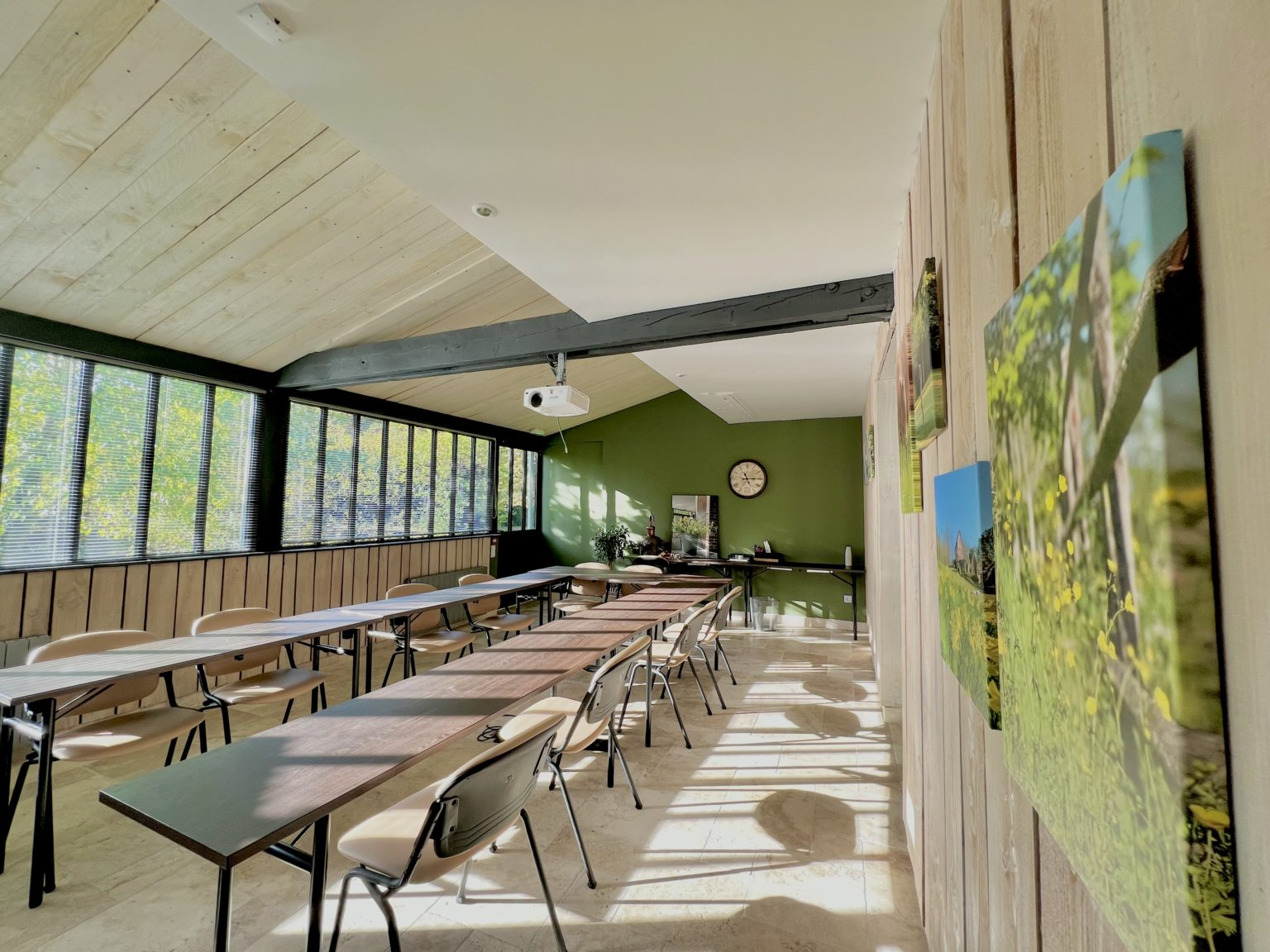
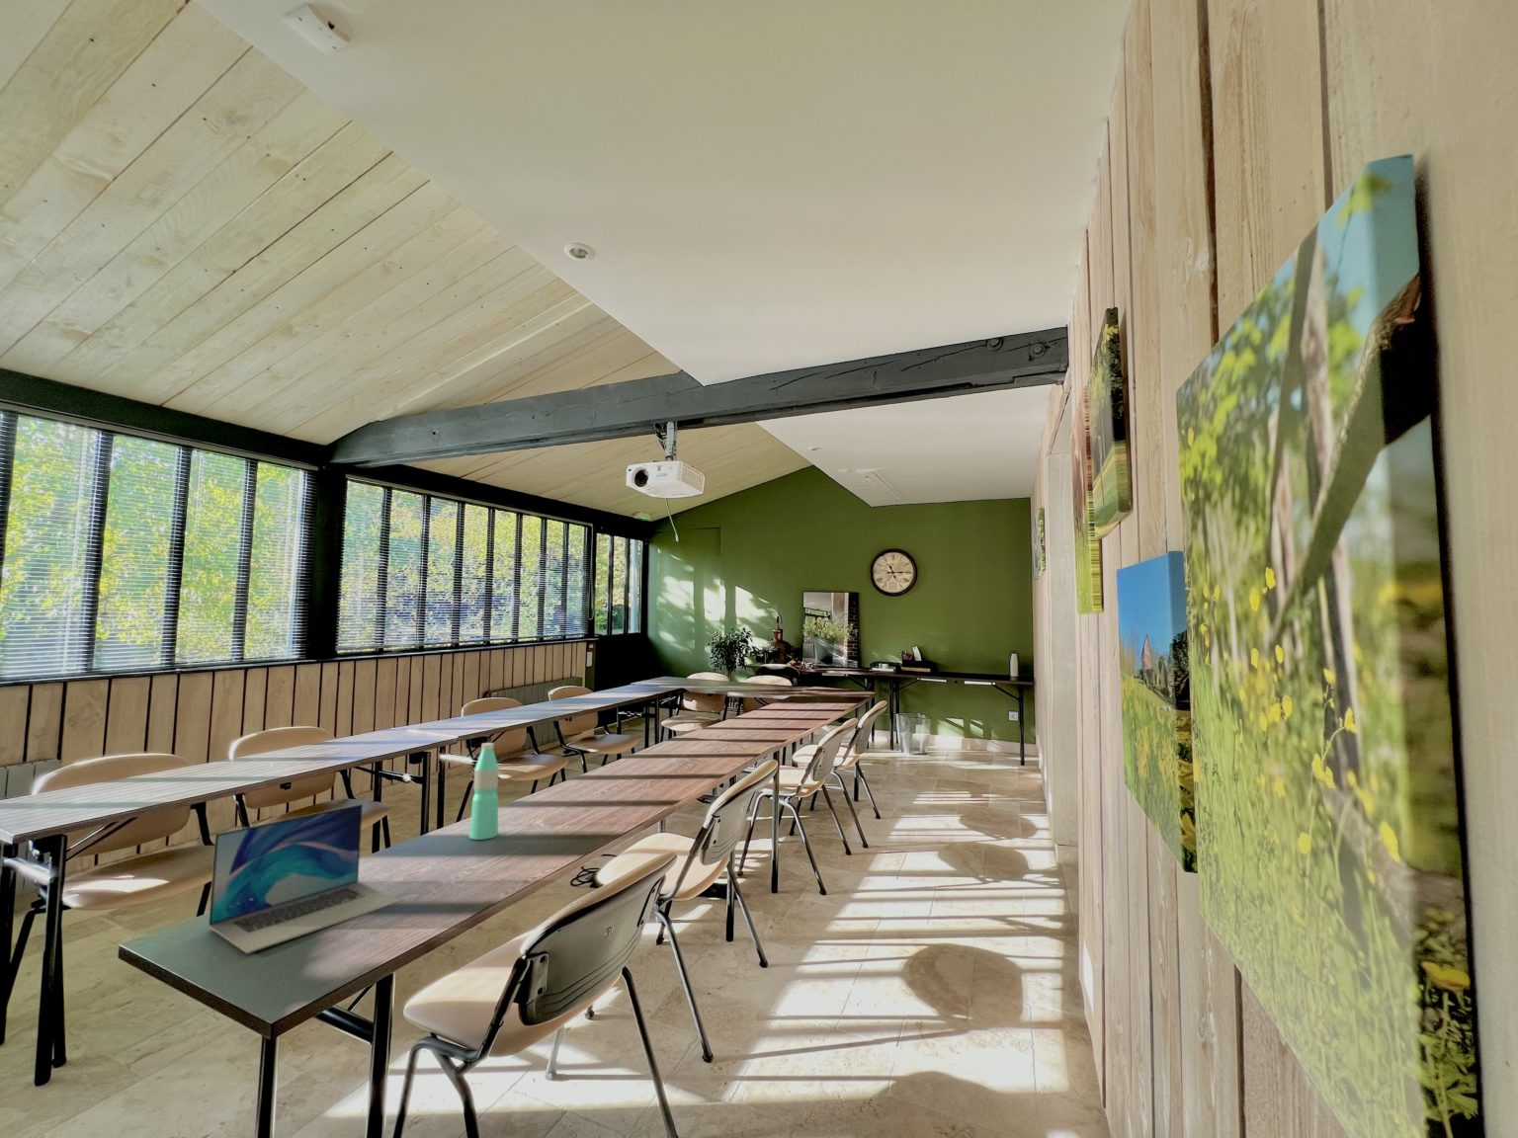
+ water bottle [469,742,500,840]
+ laptop [208,803,402,954]
